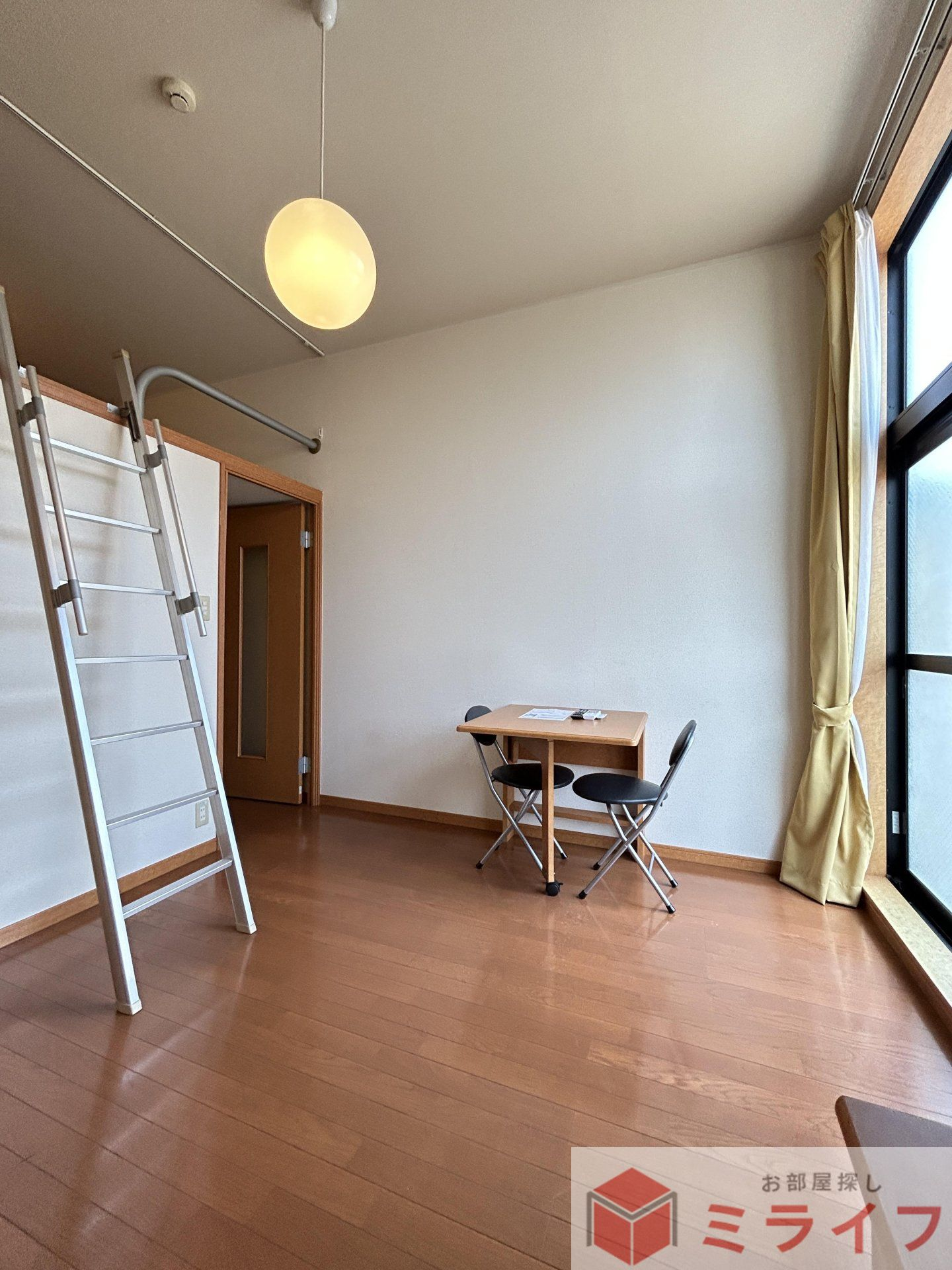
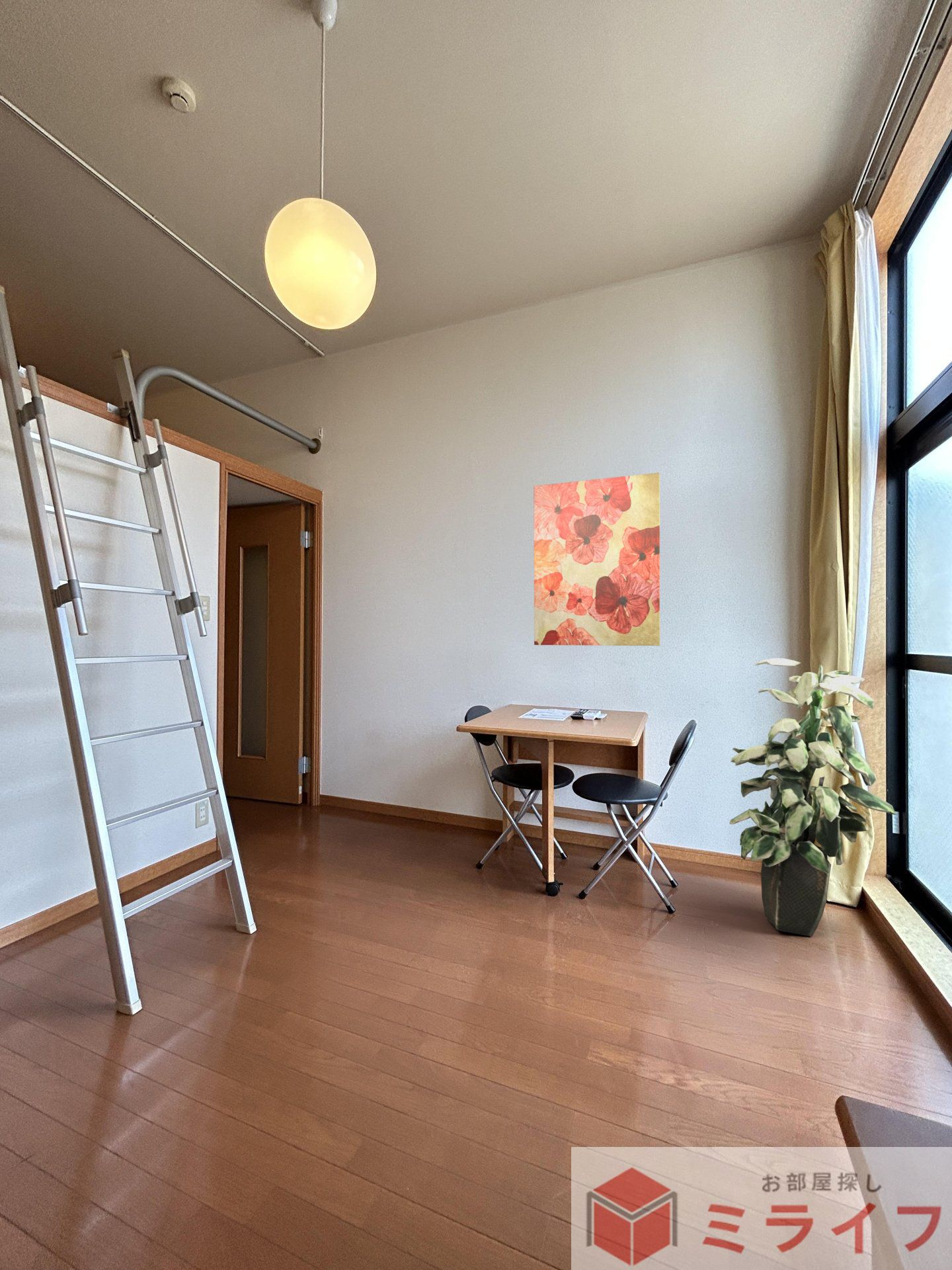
+ indoor plant [729,657,896,937]
+ wall art [533,472,660,646]
